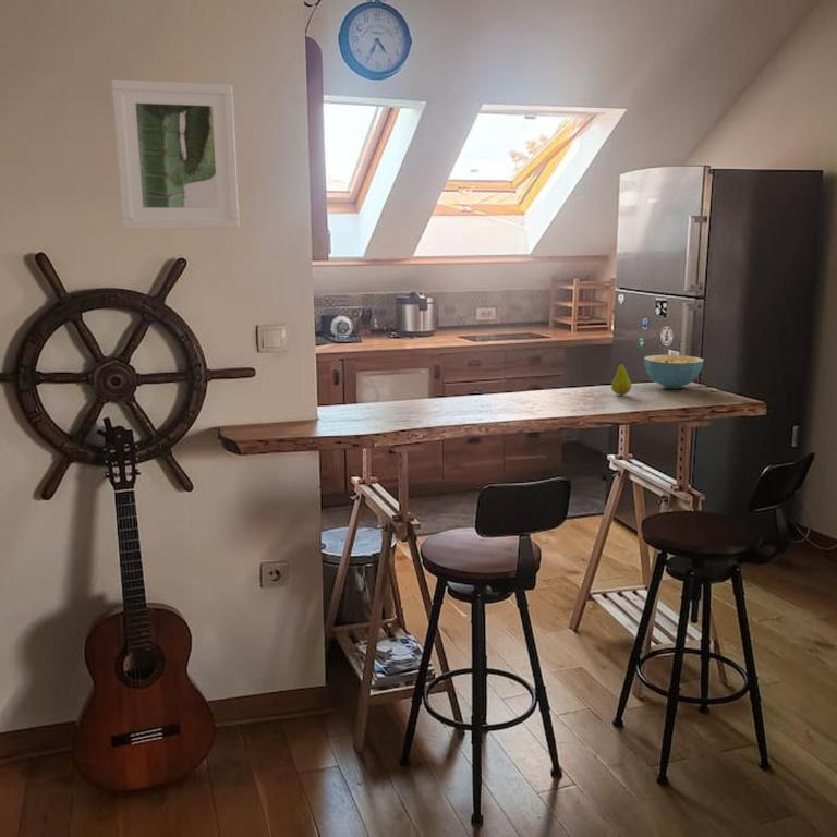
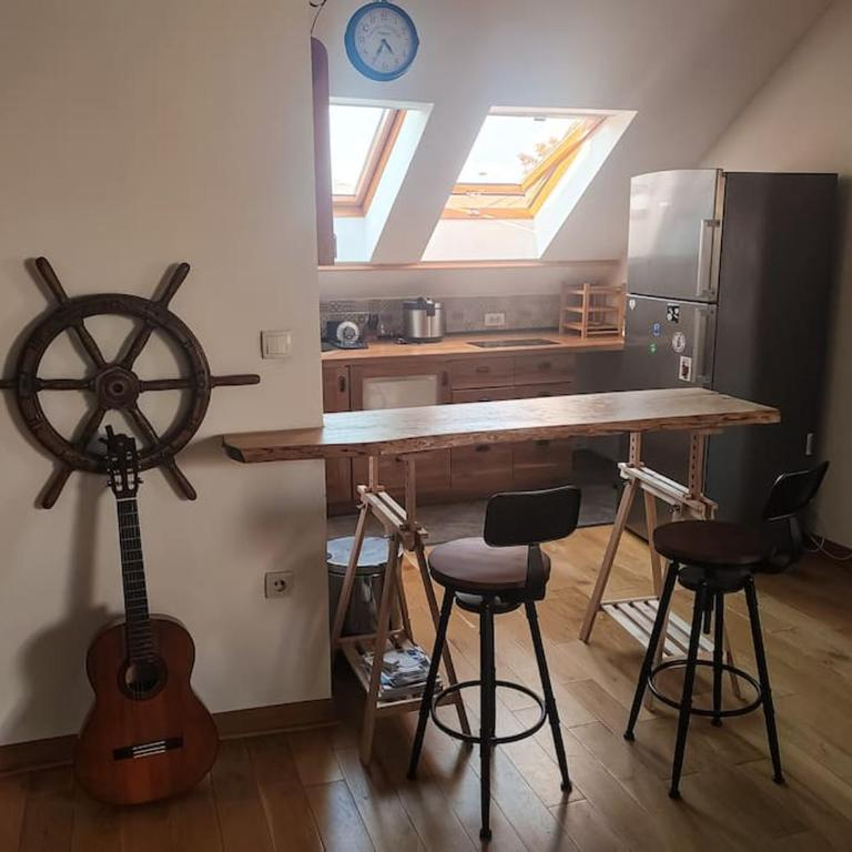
- fruit [610,361,632,396]
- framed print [110,78,240,230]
- cereal bowl [643,354,705,390]
